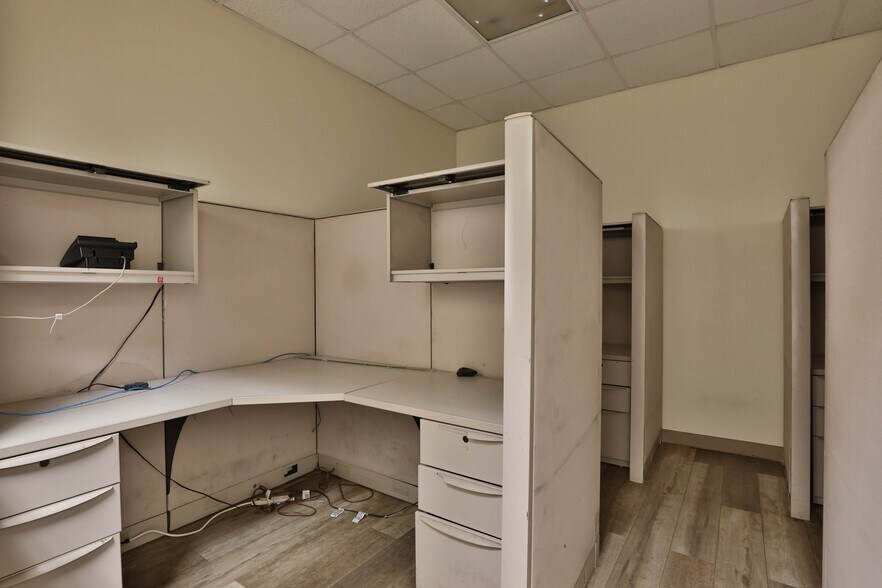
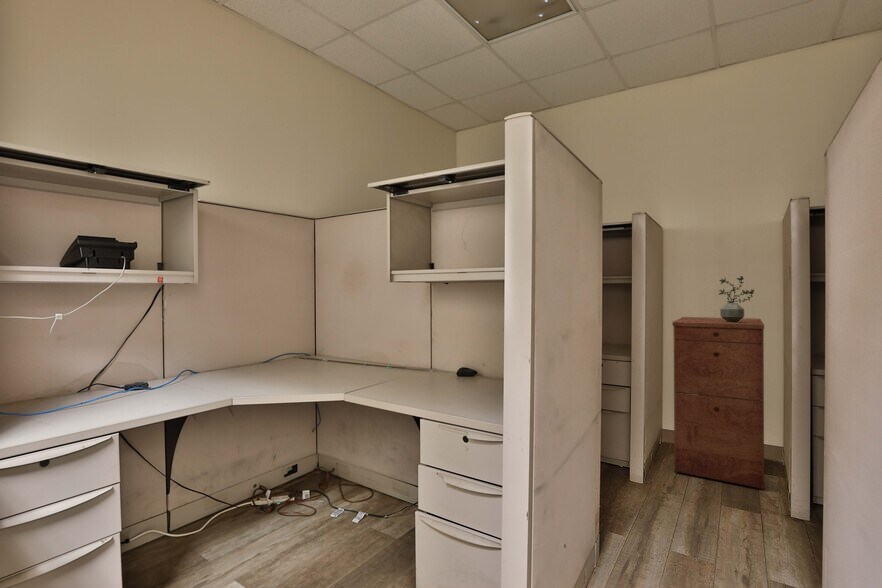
+ filing cabinet [671,316,765,490]
+ potted plant [717,275,755,323]
